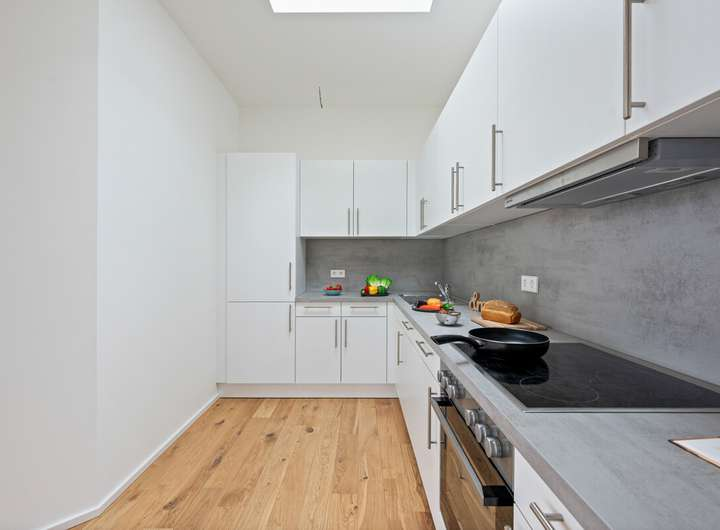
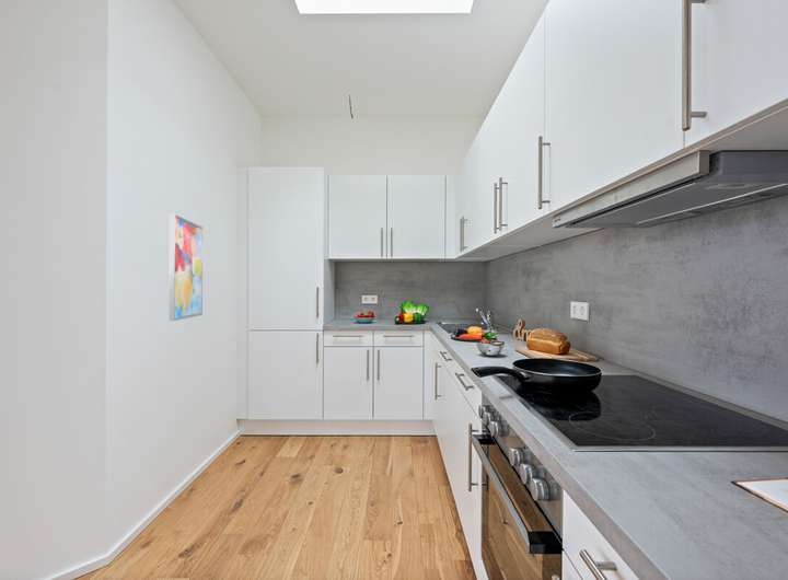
+ wall art [167,213,204,322]
